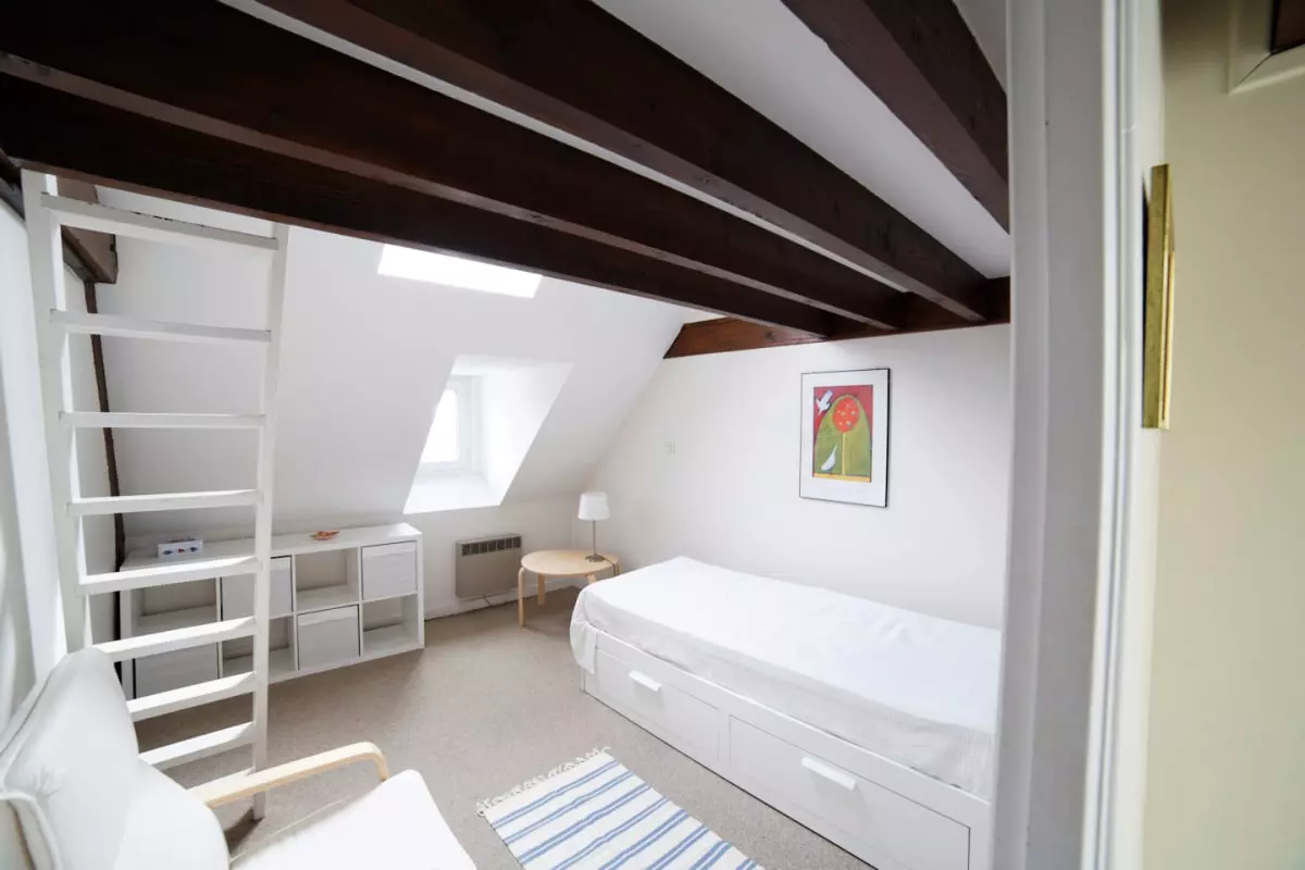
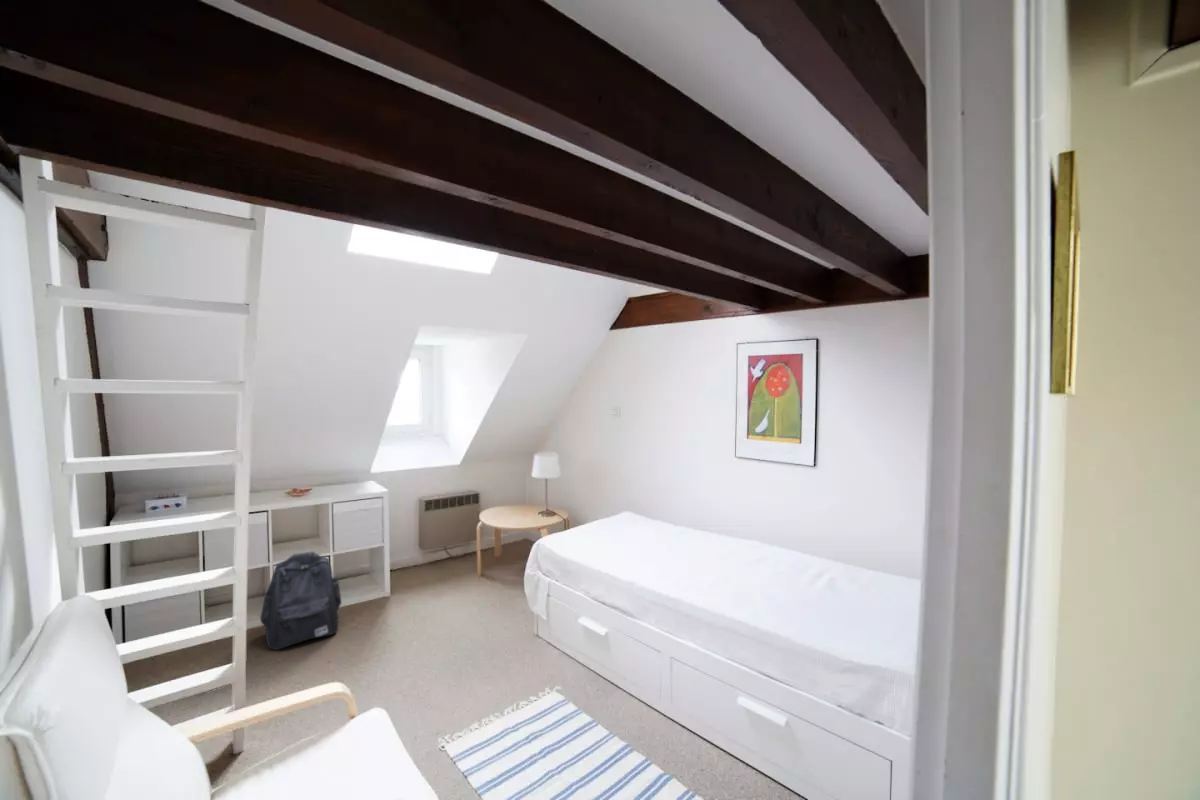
+ backpack [259,551,343,651]
